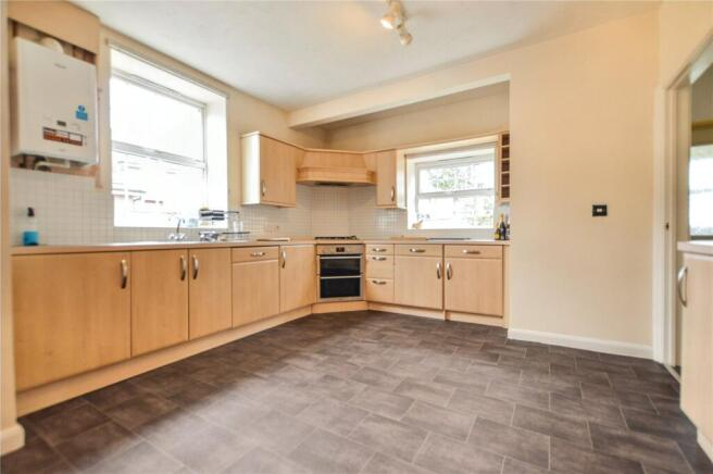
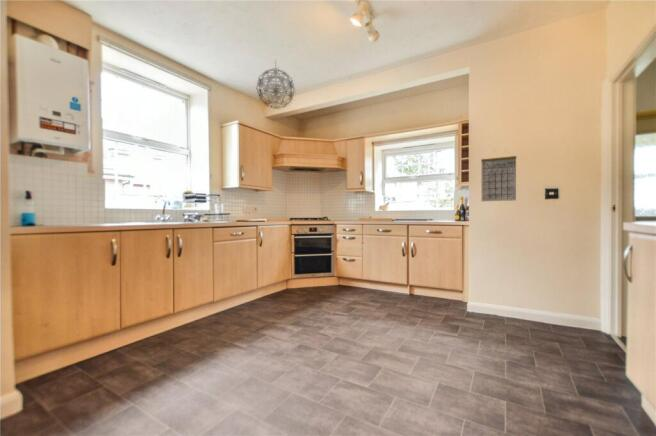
+ pendant light [255,59,296,110]
+ calendar [480,149,517,202]
